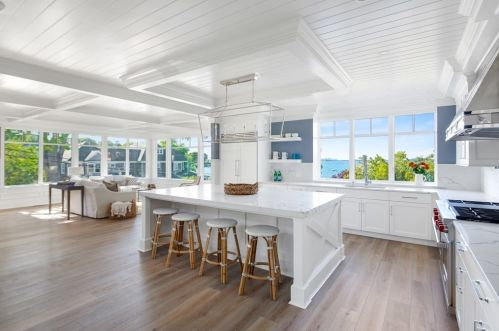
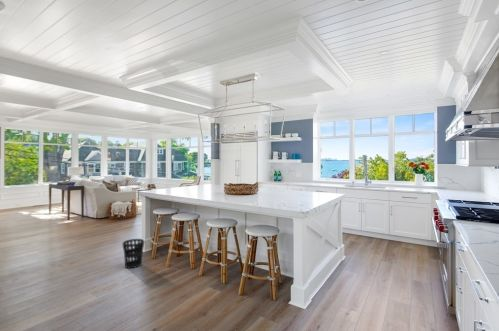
+ wastebasket [122,238,145,269]
